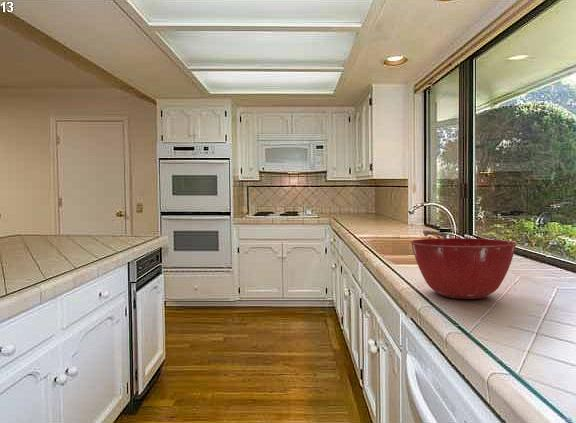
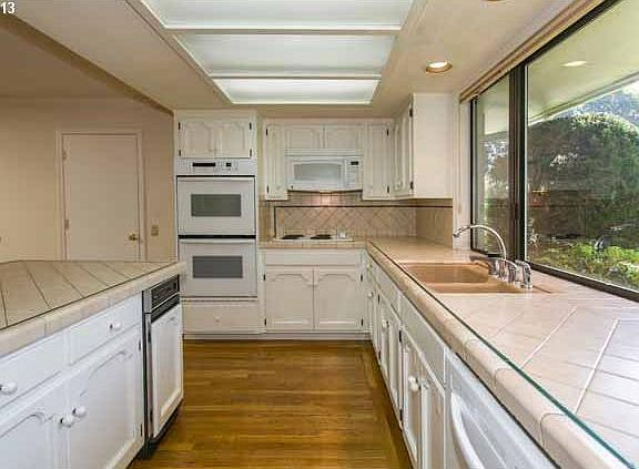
- mixing bowl [409,237,518,300]
